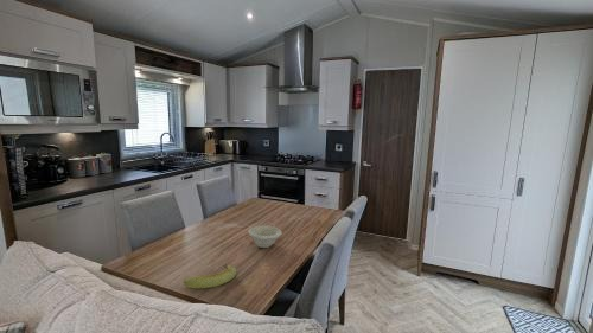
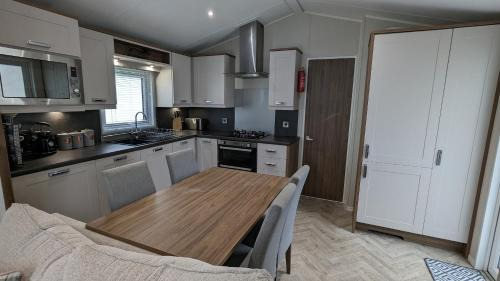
- bowl [247,224,283,249]
- banana [183,263,237,289]
